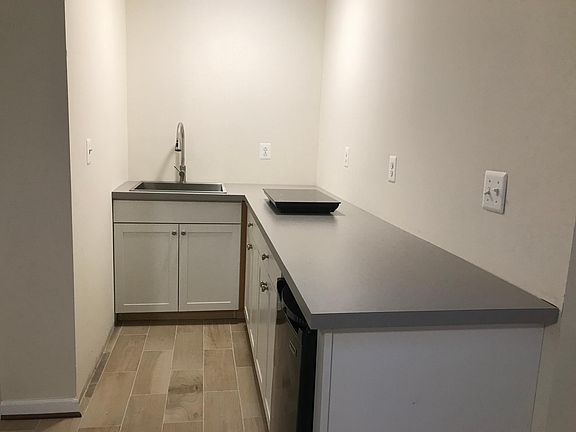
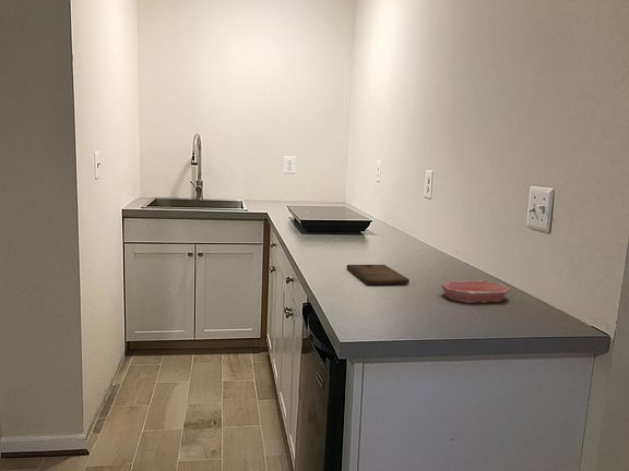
+ bowl [440,279,511,304]
+ cutting board [346,264,411,286]
